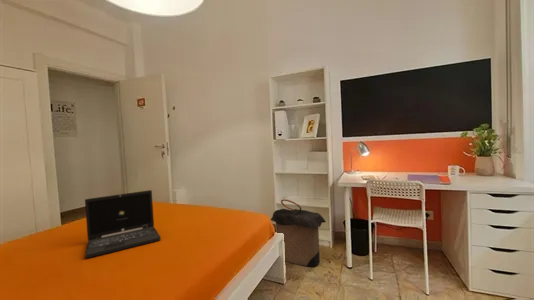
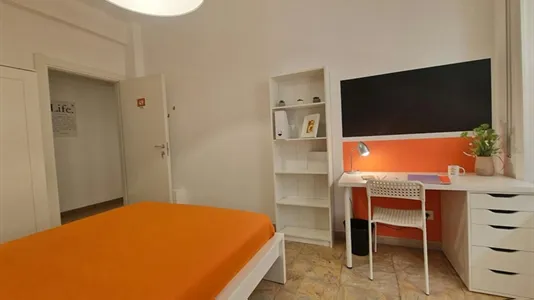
- laundry hamper [270,198,327,268]
- laptop [84,189,162,259]
